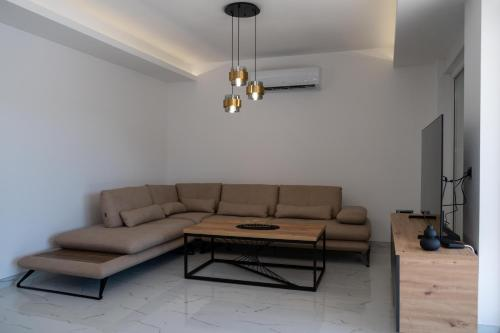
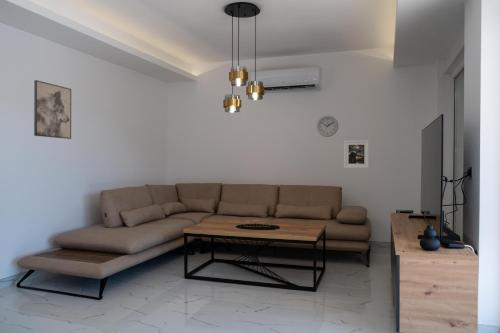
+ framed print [343,139,370,169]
+ wall clock [316,115,339,138]
+ wall art [33,79,72,140]
